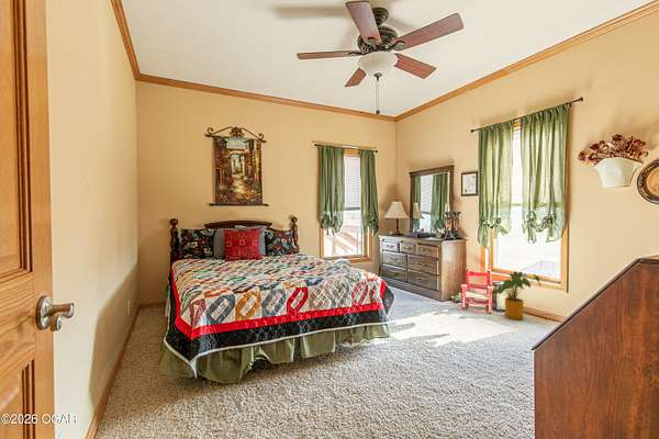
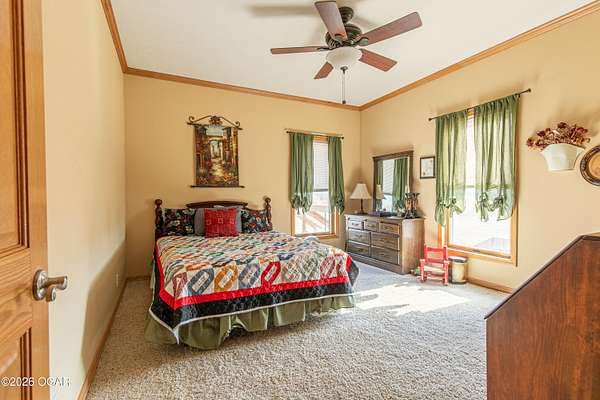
- house plant [490,271,541,320]
